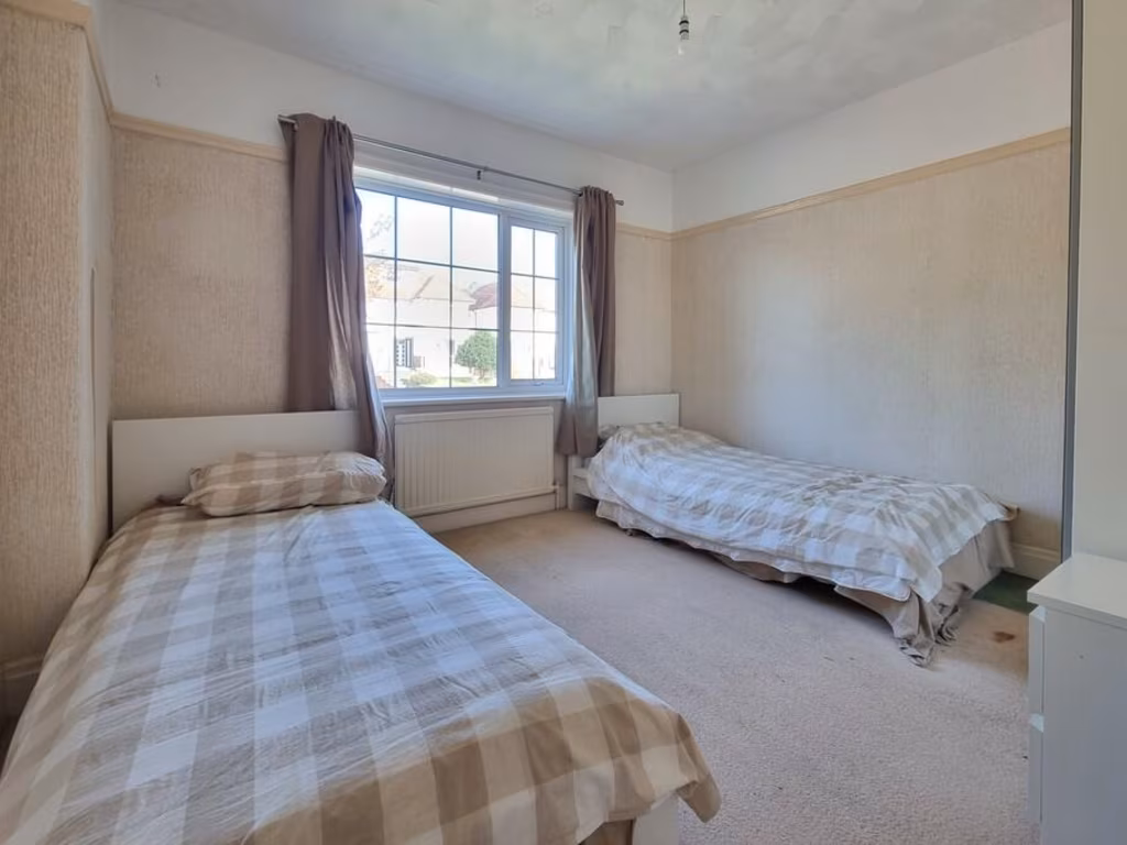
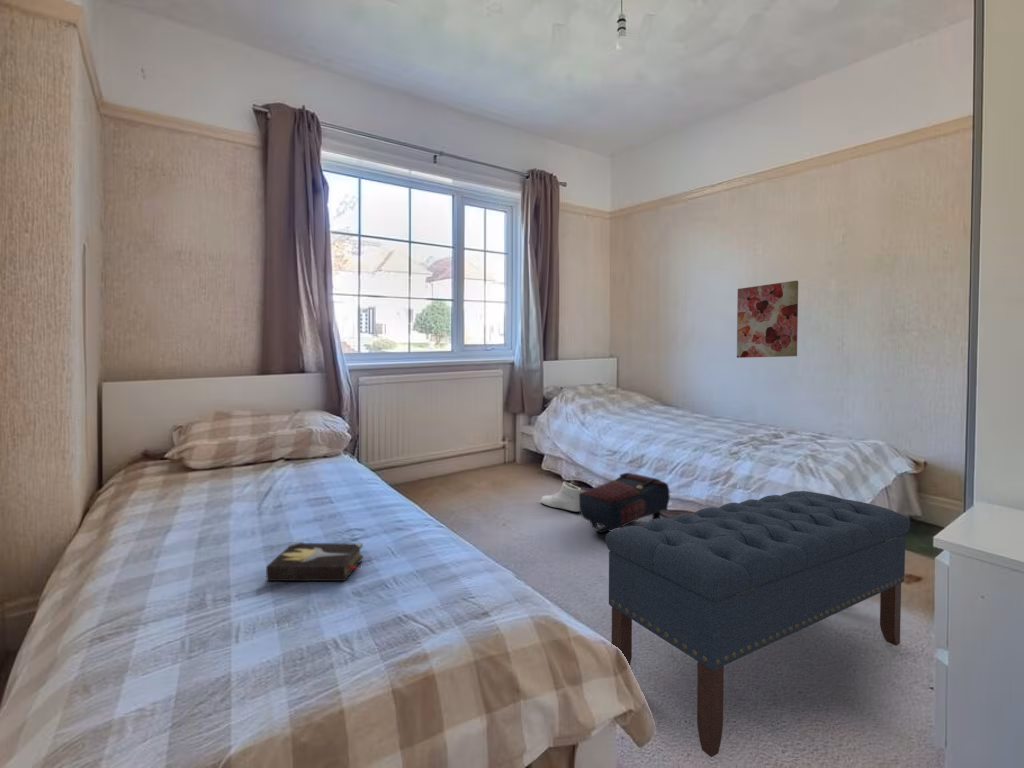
+ wall art [736,280,799,359]
+ bench [604,490,911,758]
+ sneaker [540,481,582,512]
+ hardback book [265,541,364,582]
+ satchel [579,472,671,534]
